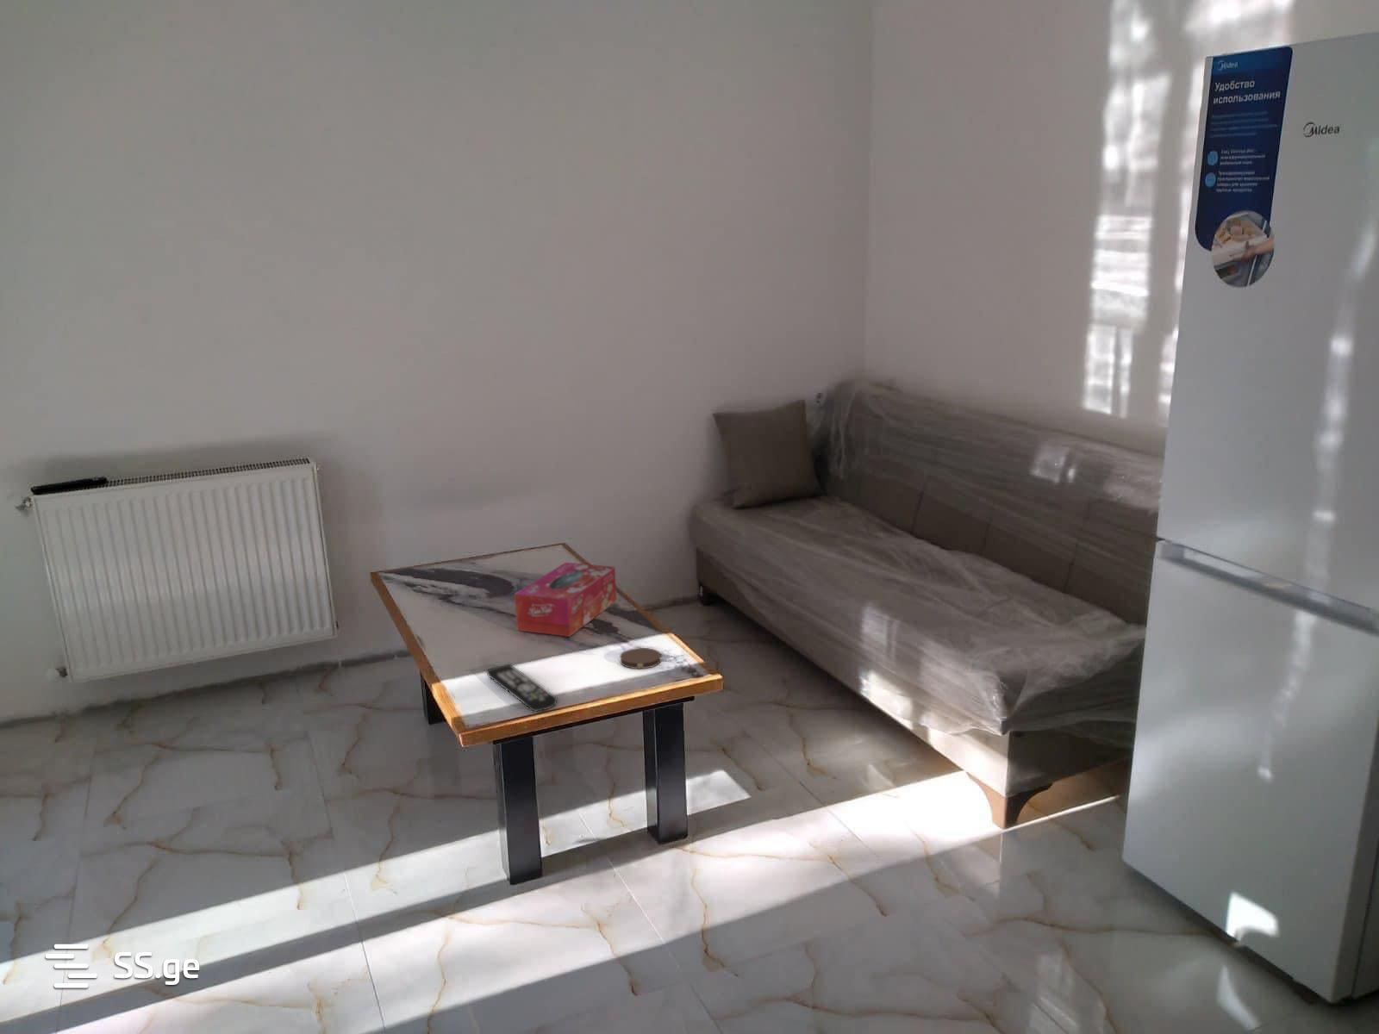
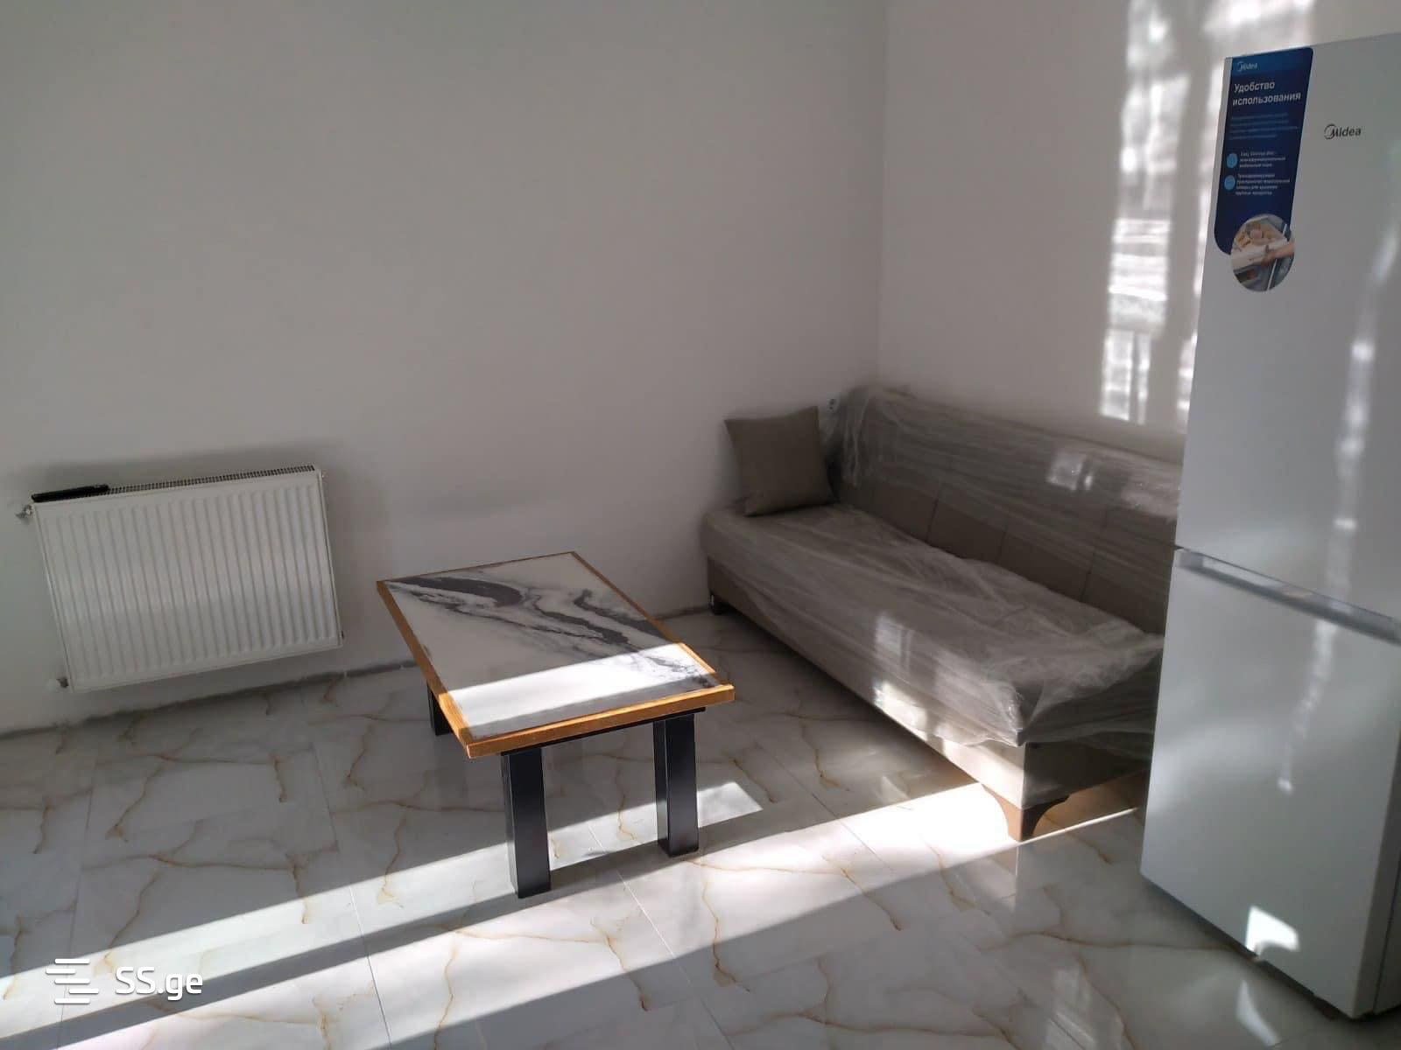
- remote control [485,664,558,711]
- tissue box [514,562,617,638]
- coaster [619,647,662,669]
